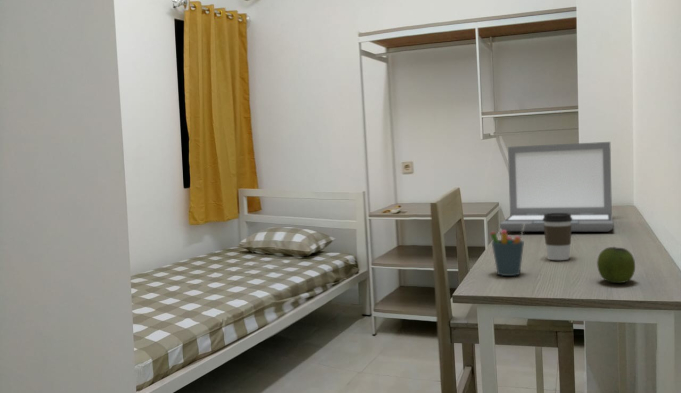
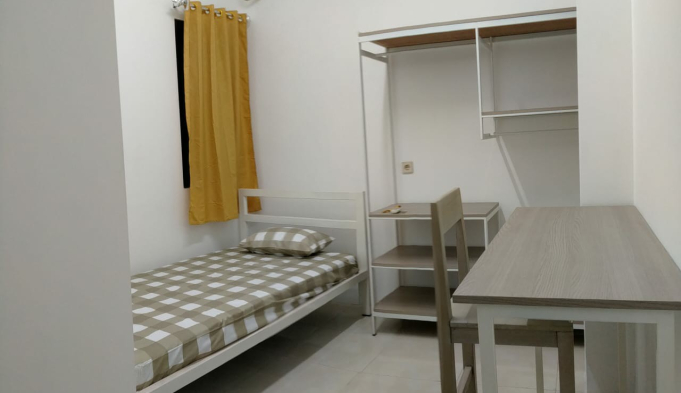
- apple [596,246,636,284]
- laptop [499,141,614,232]
- coffee cup [543,213,572,261]
- pen holder [489,224,525,277]
